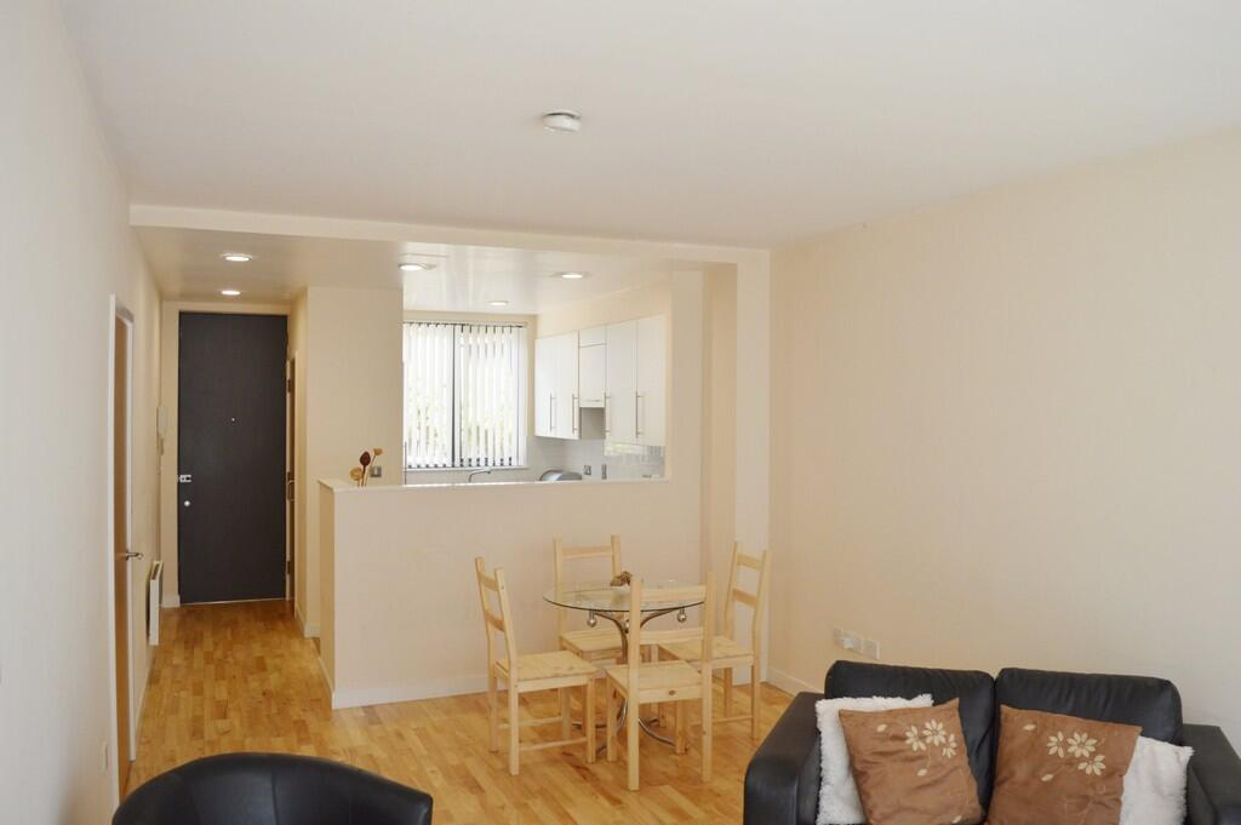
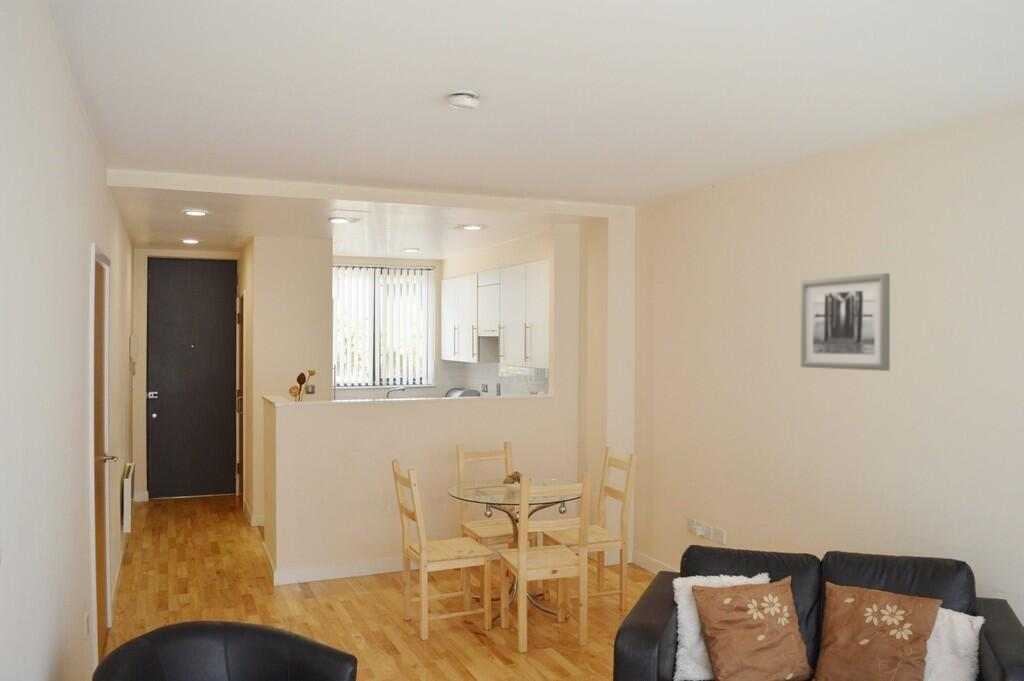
+ wall art [800,272,891,372]
